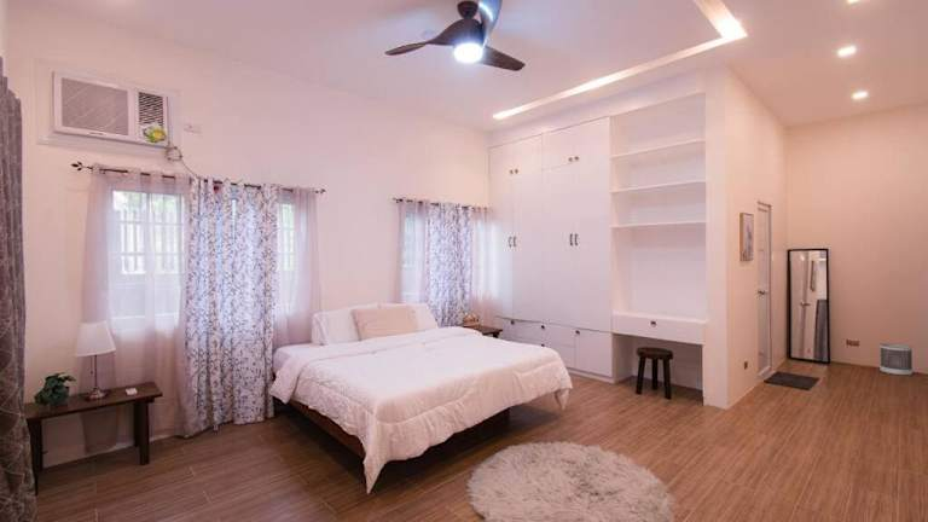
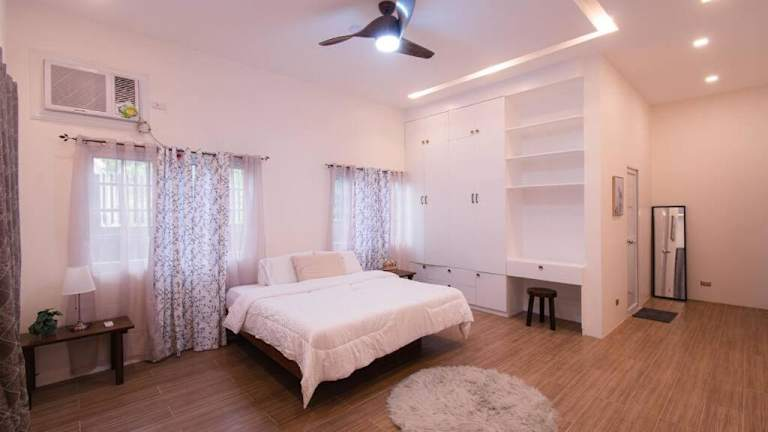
- wastebasket [878,342,914,377]
